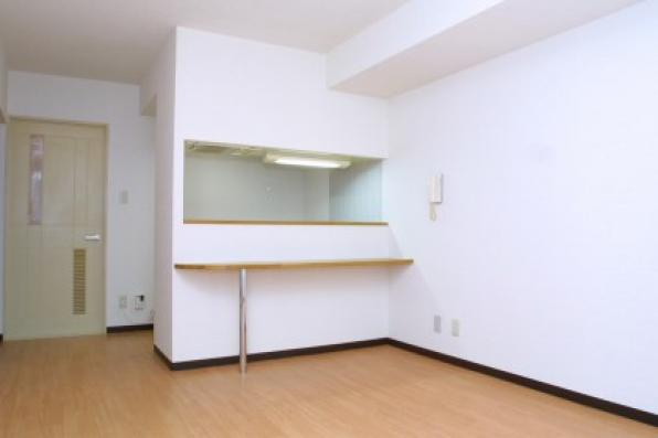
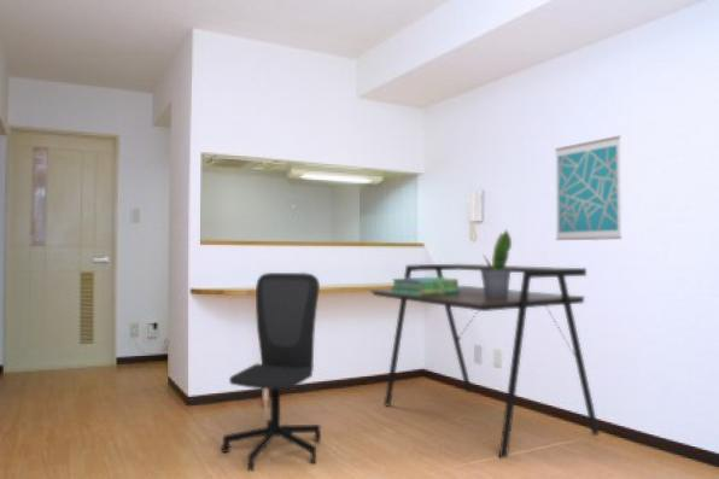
+ desk [369,263,601,460]
+ potted plant [479,228,513,298]
+ office chair [220,271,322,473]
+ wall art [554,135,622,241]
+ stack of books [388,276,461,297]
